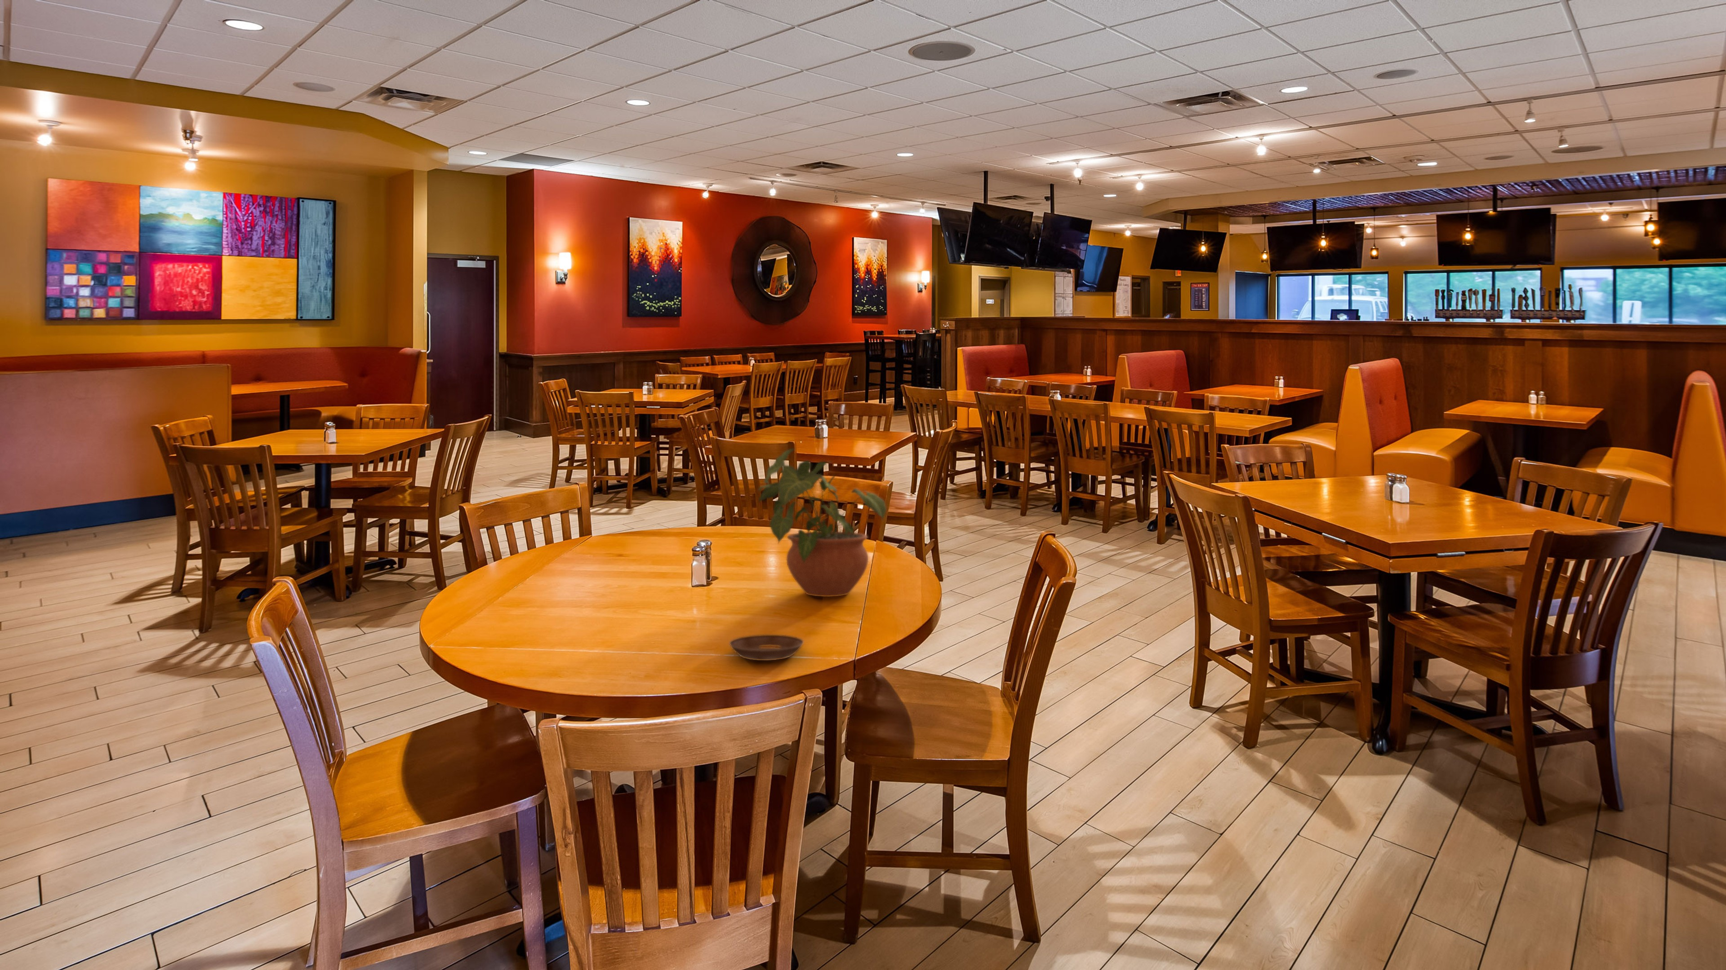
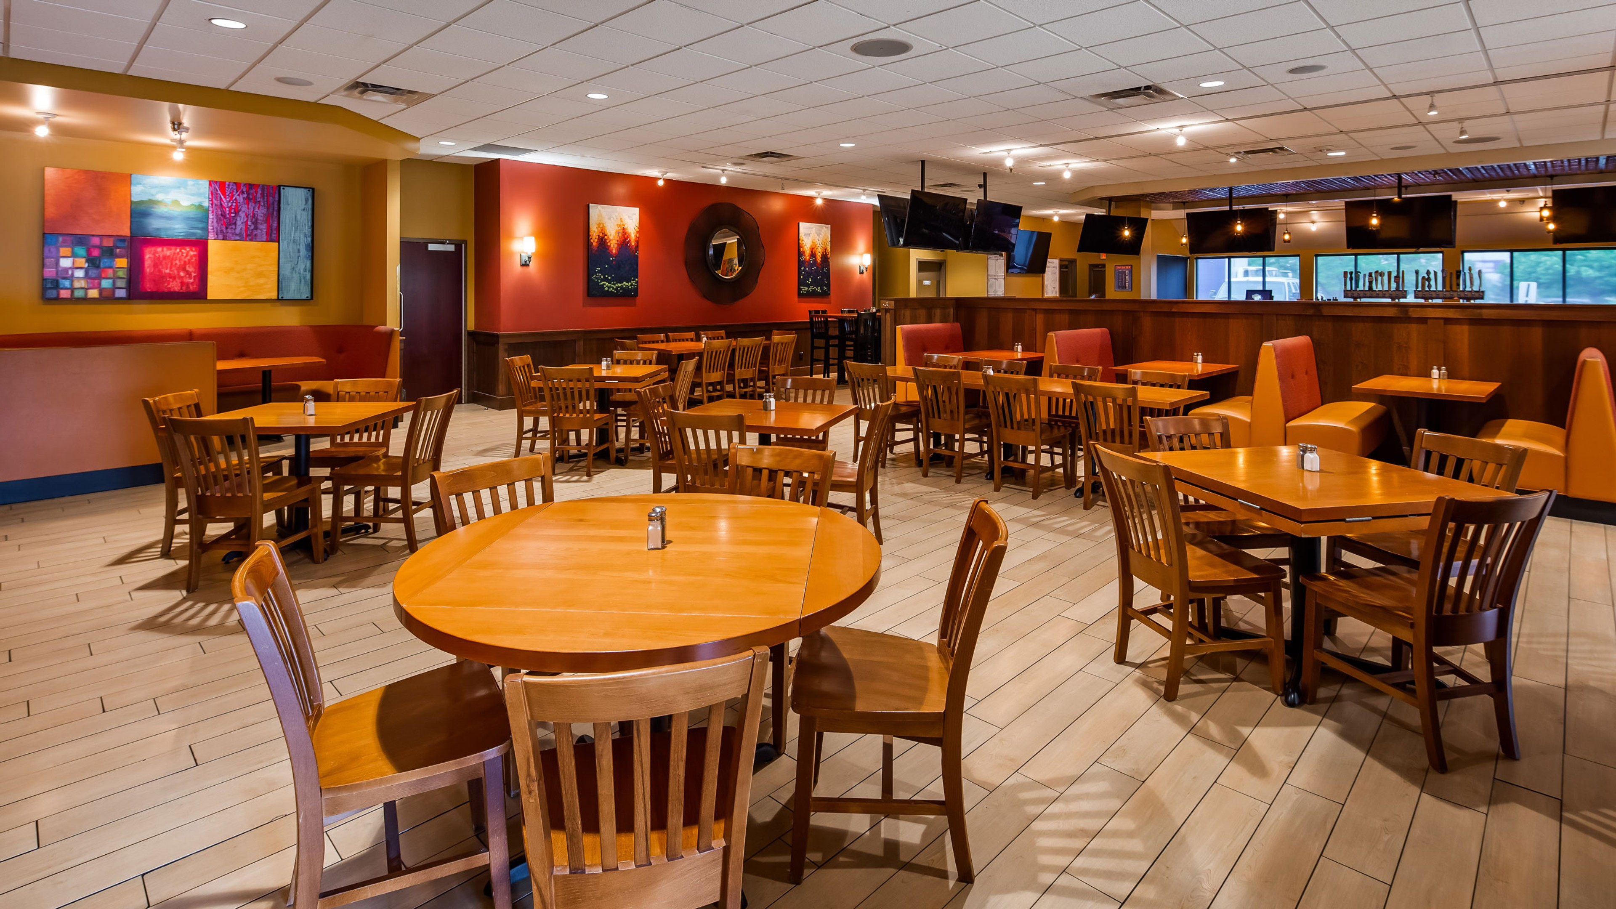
- potted plant [757,448,887,597]
- saucer [729,634,804,661]
